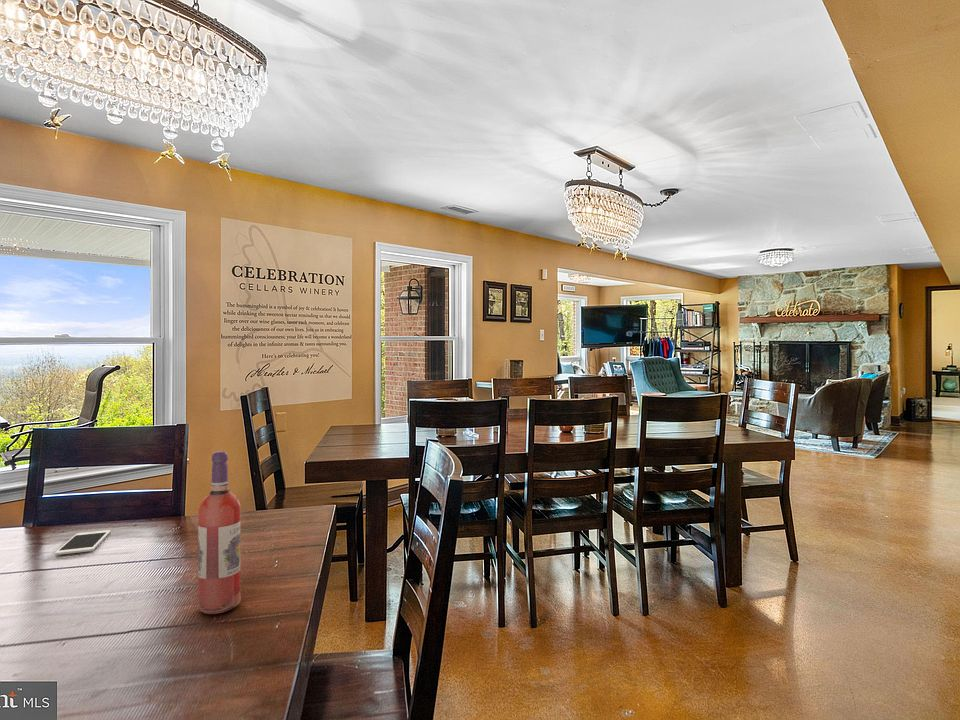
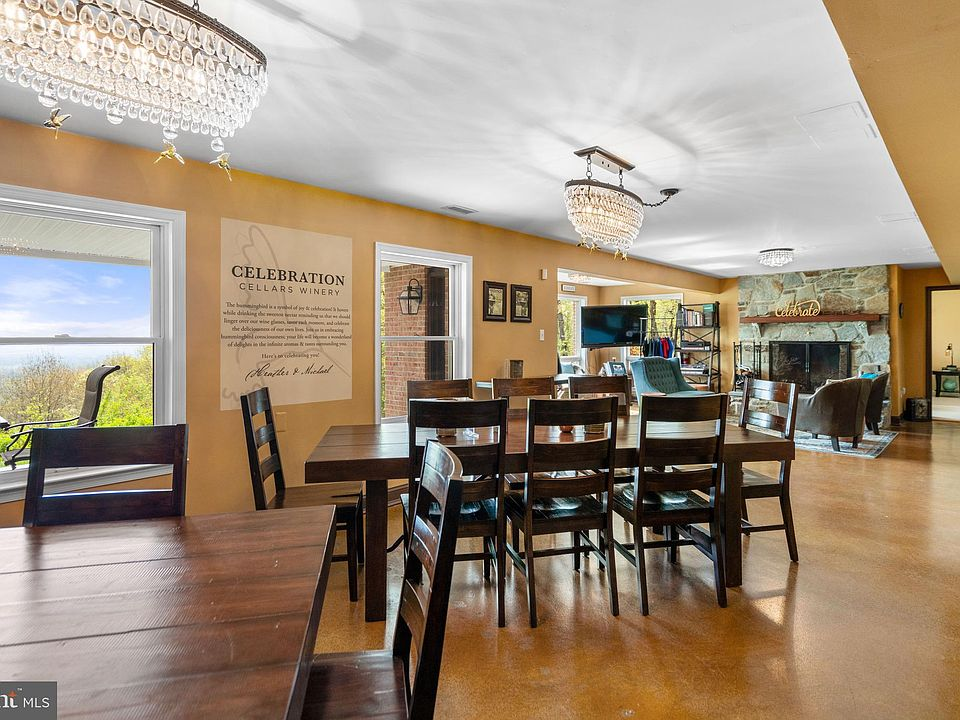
- wine bottle [197,450,242,615]
- cell phone [54,529,112,556]
